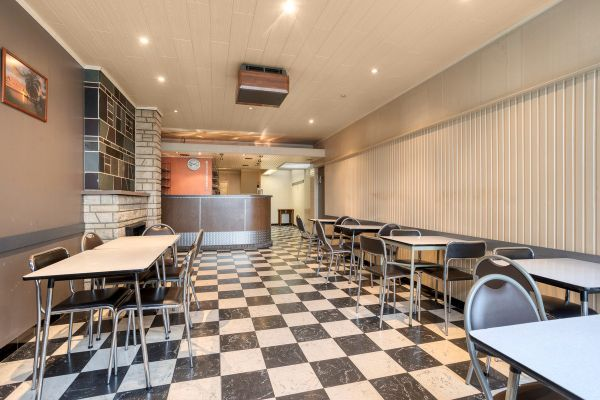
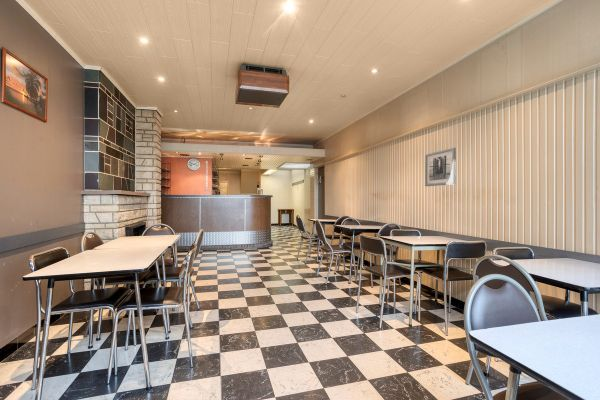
+ wall art [424,147,457,187]
